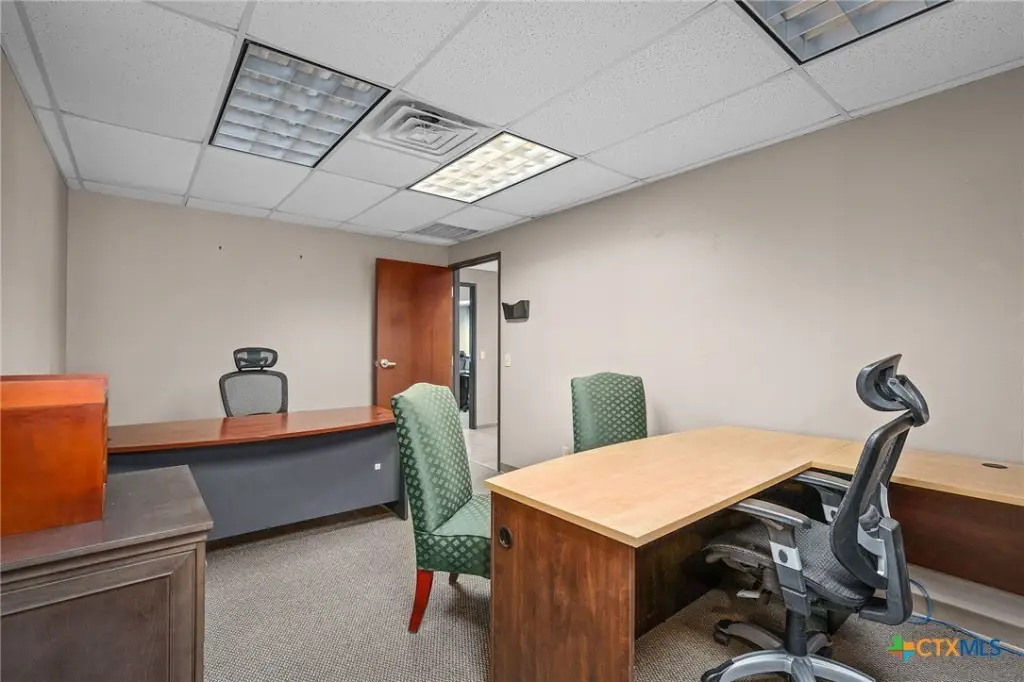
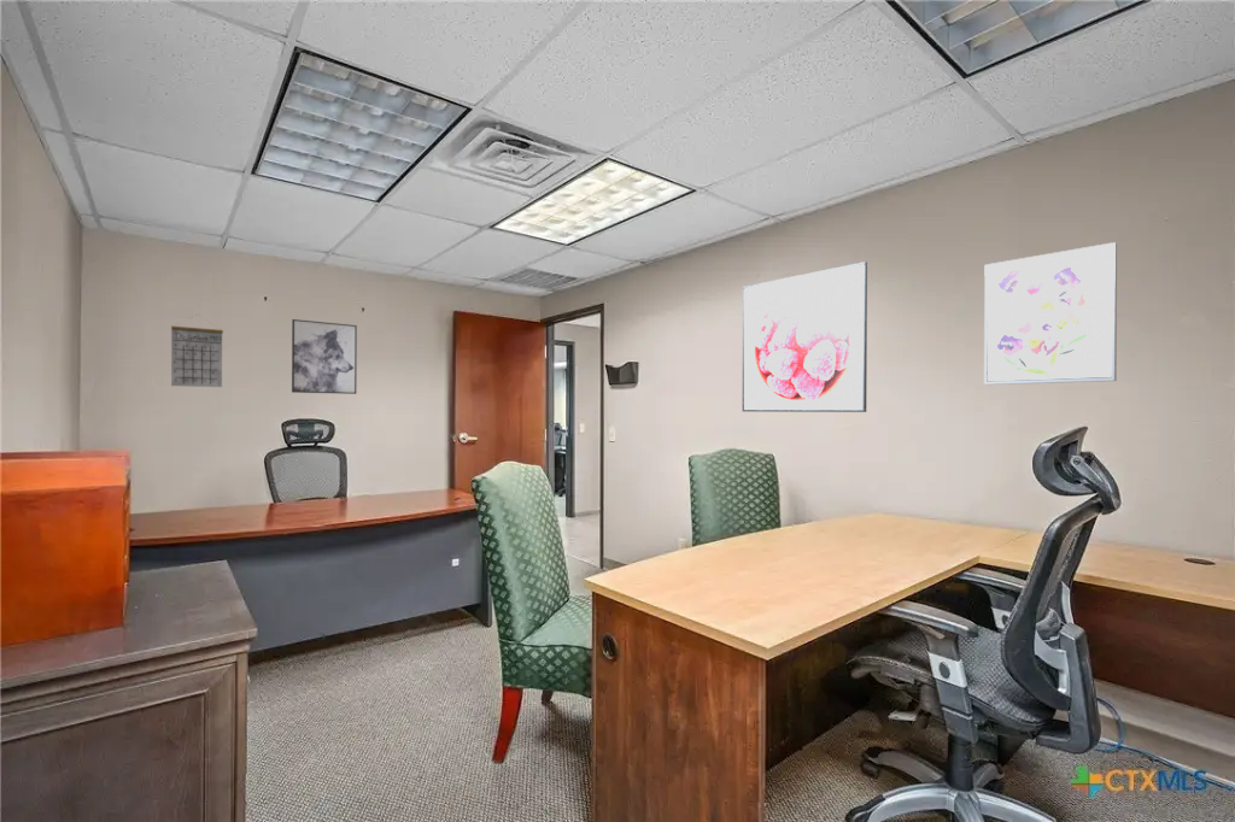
+ wall art [983,241,1118,386]
+ wall art [291,318,358,395]
+ calendar [170,313,224,388]
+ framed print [741,260,868,413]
